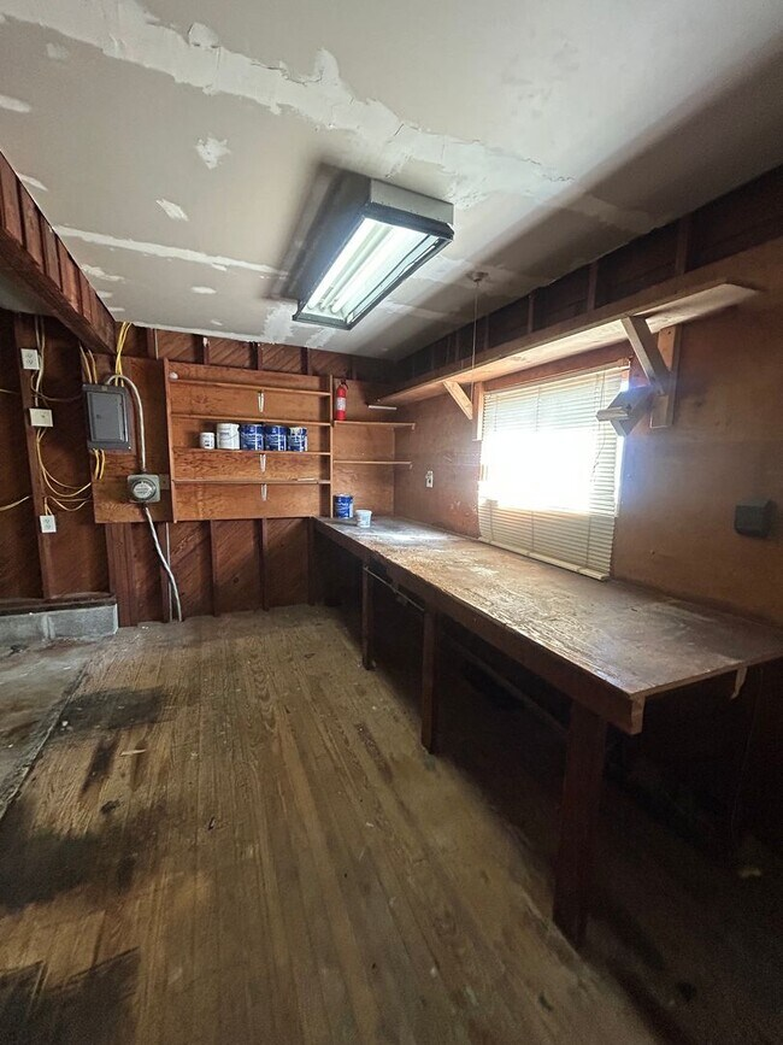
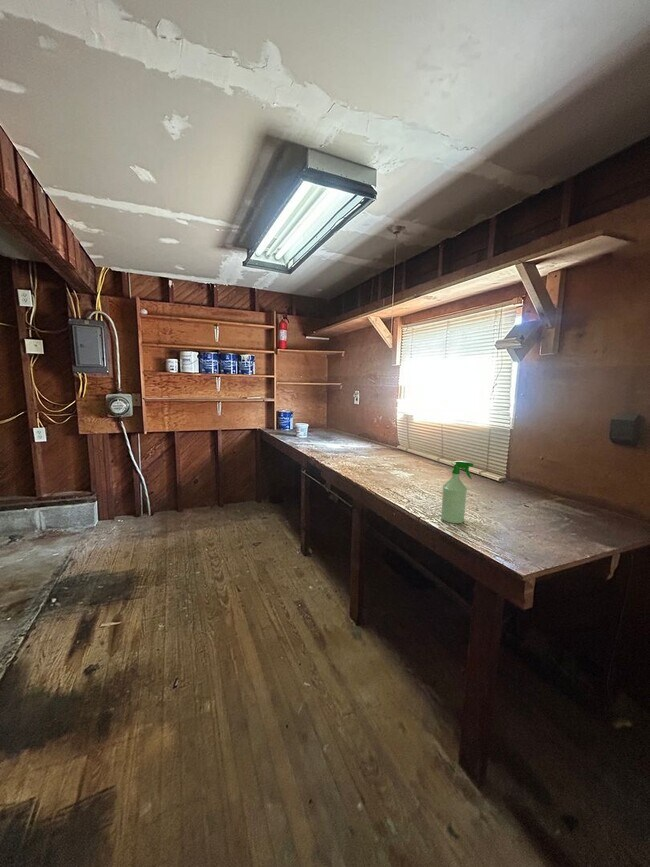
+ spray bottle [440,460,474,524]
